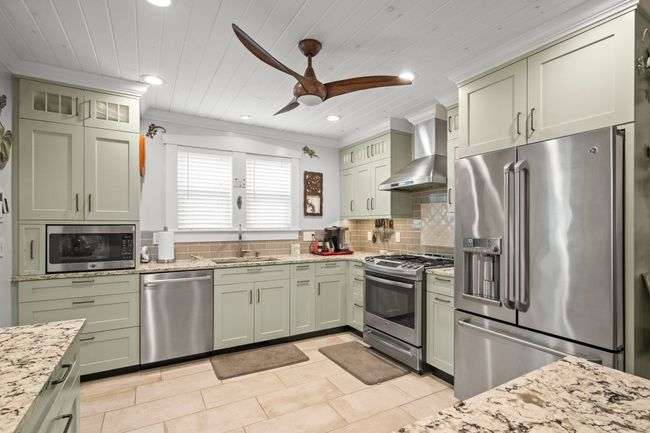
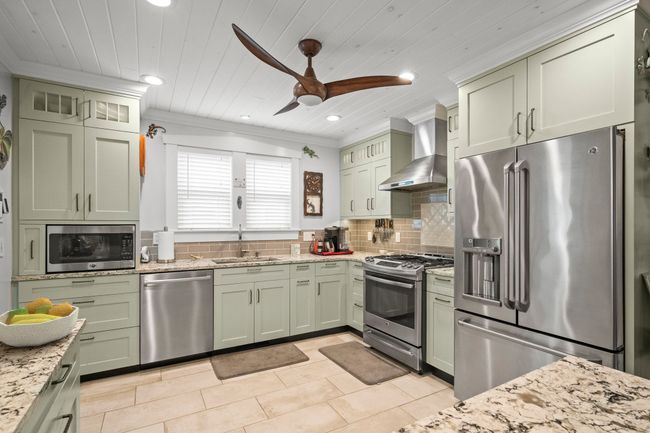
+ fruit bowl [0,296,80,348]
